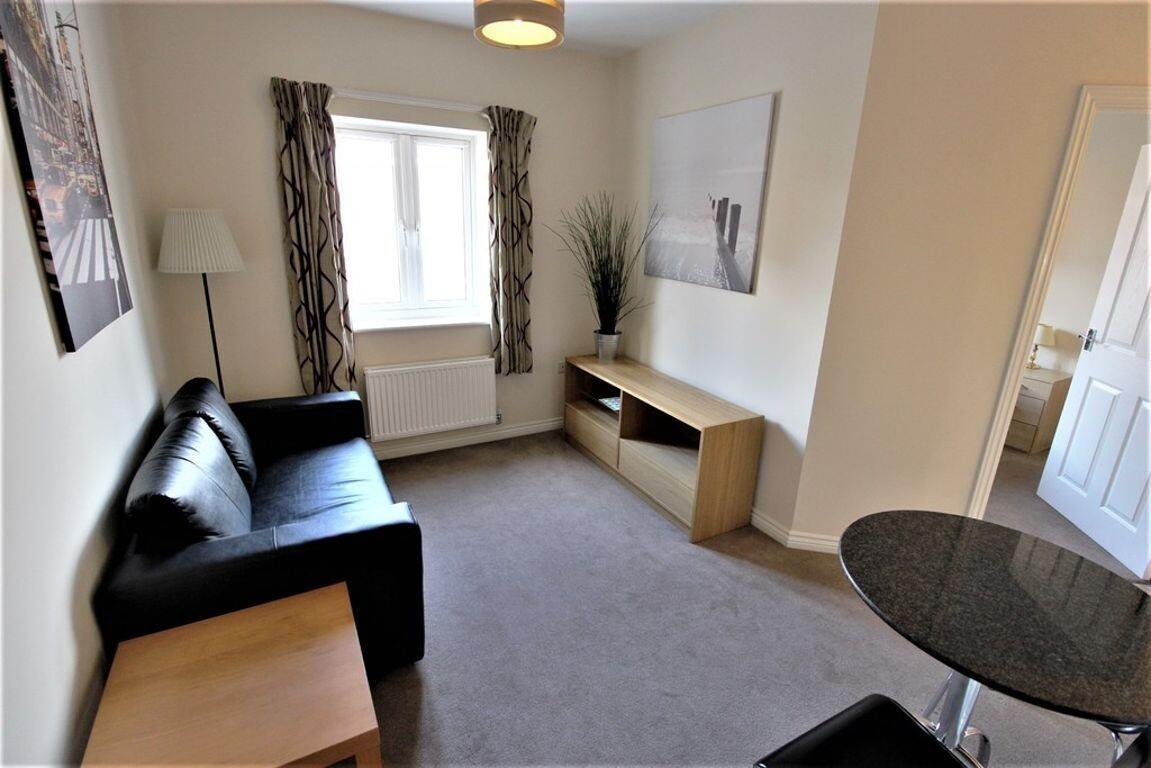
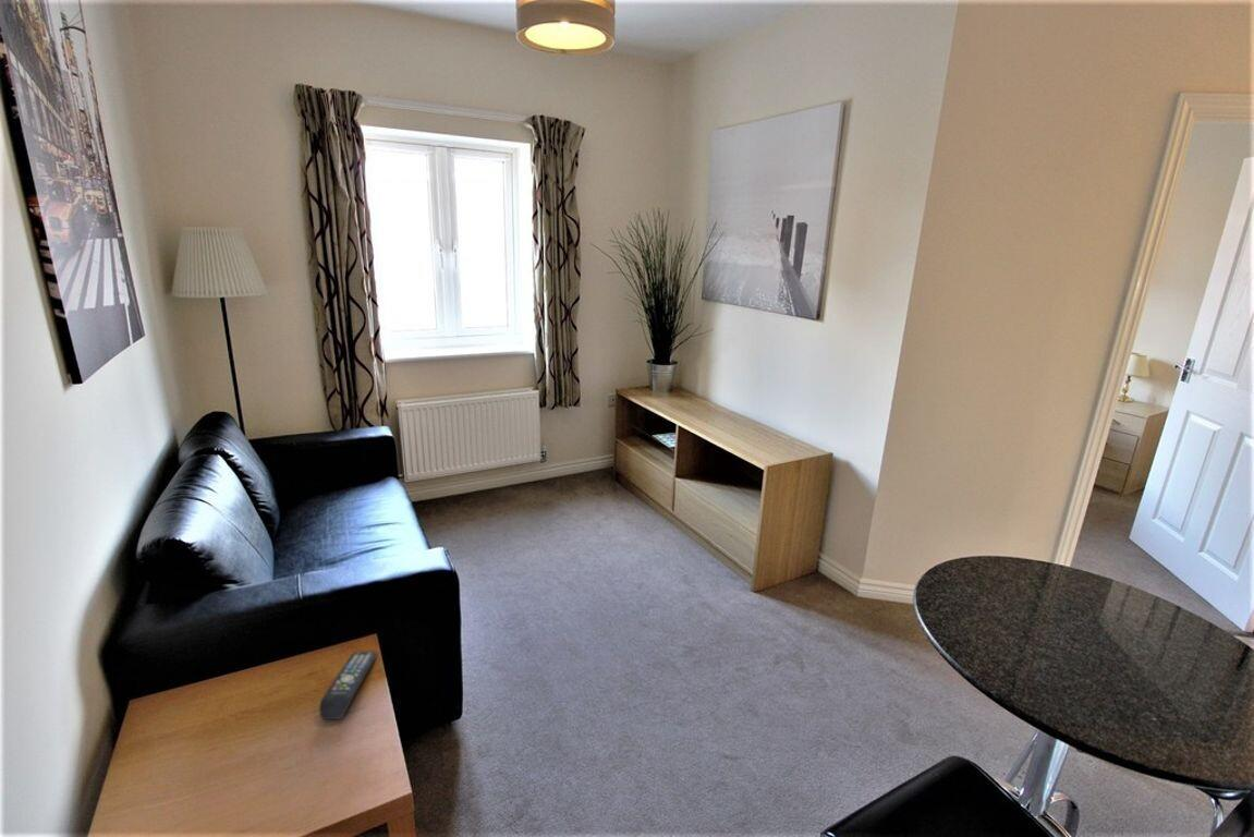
+ remote control [318,651,378,720]
